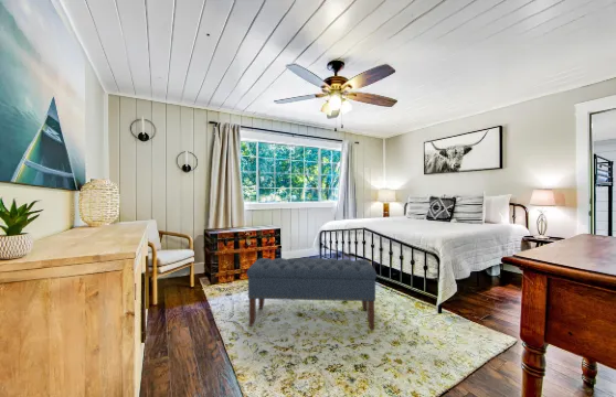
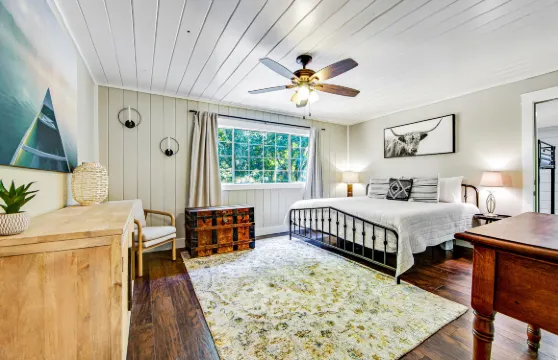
- bench [245,257,378,331]
